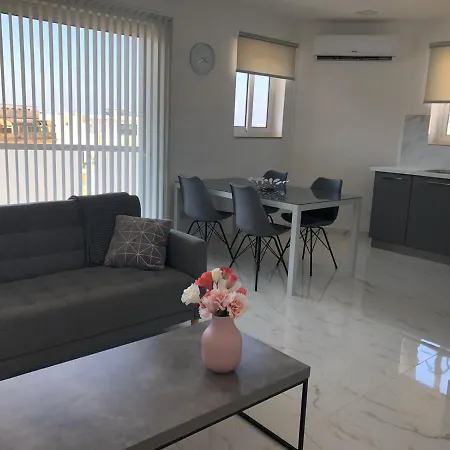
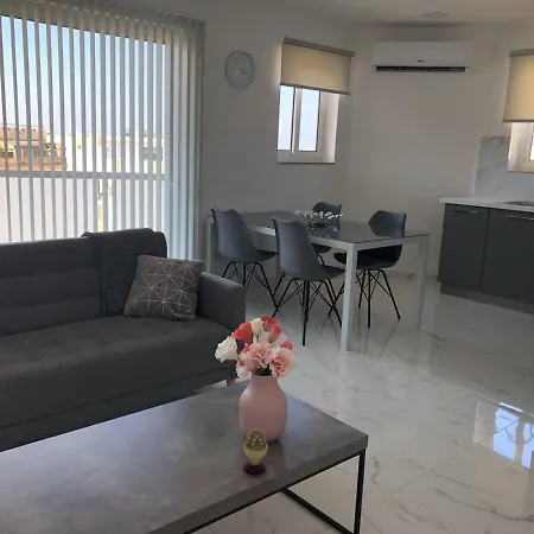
+ decorative egg [242,427,268,473]
